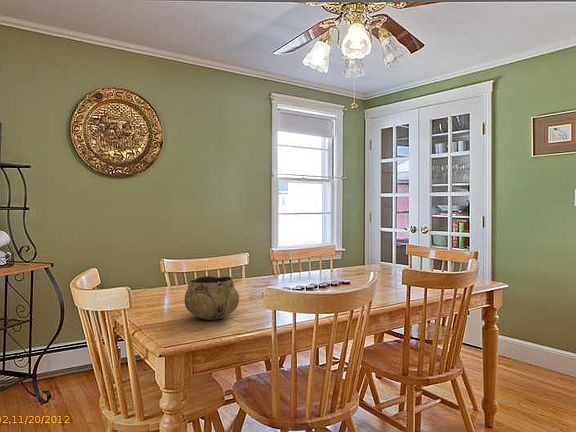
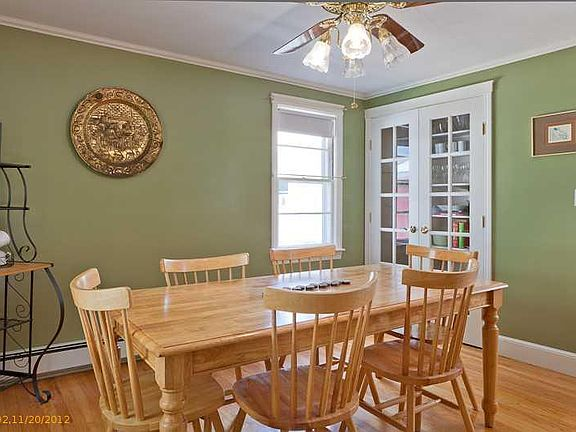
- decorative bowl [184,275,240,321]
